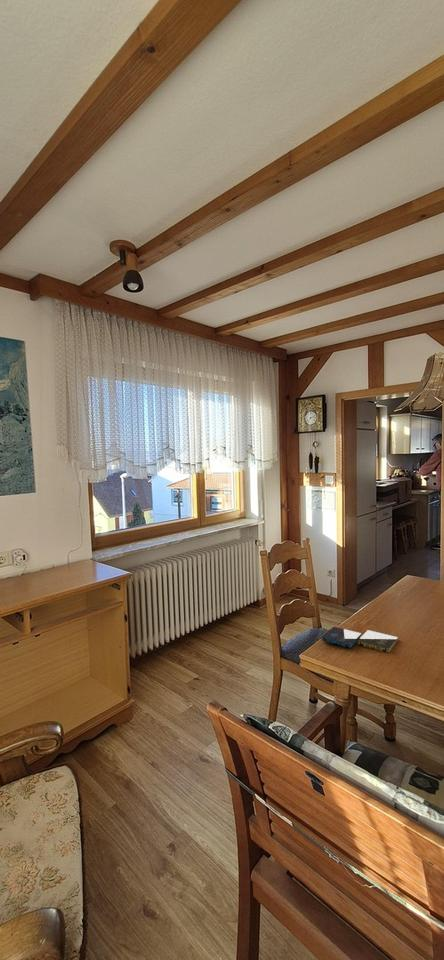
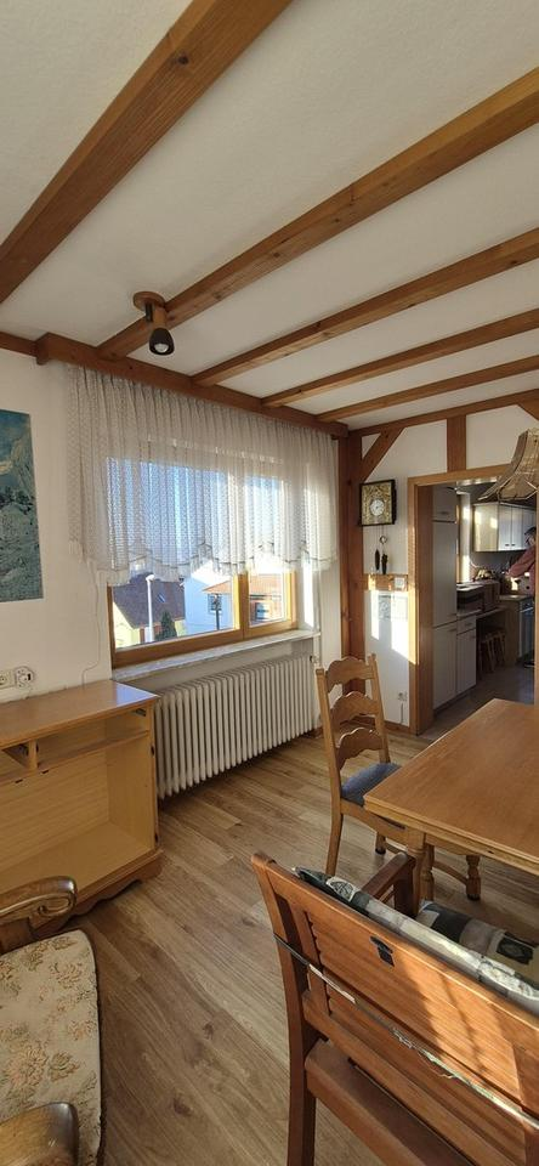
- music album box set [321,626,399,653]
